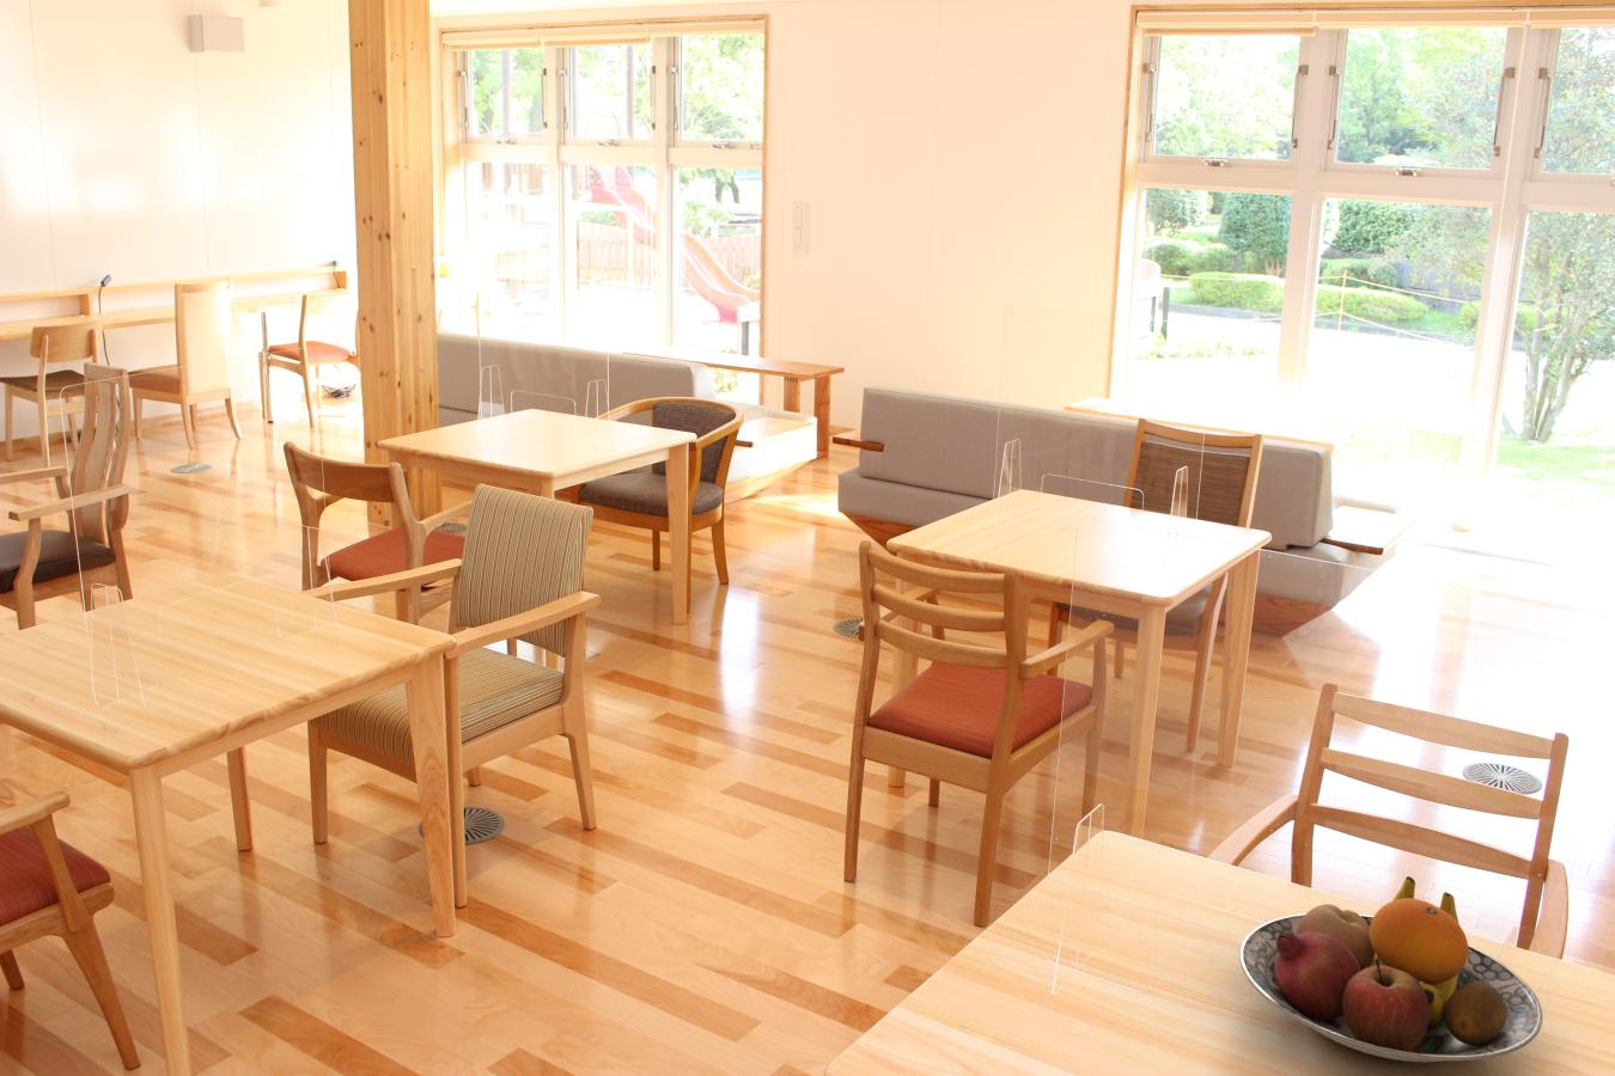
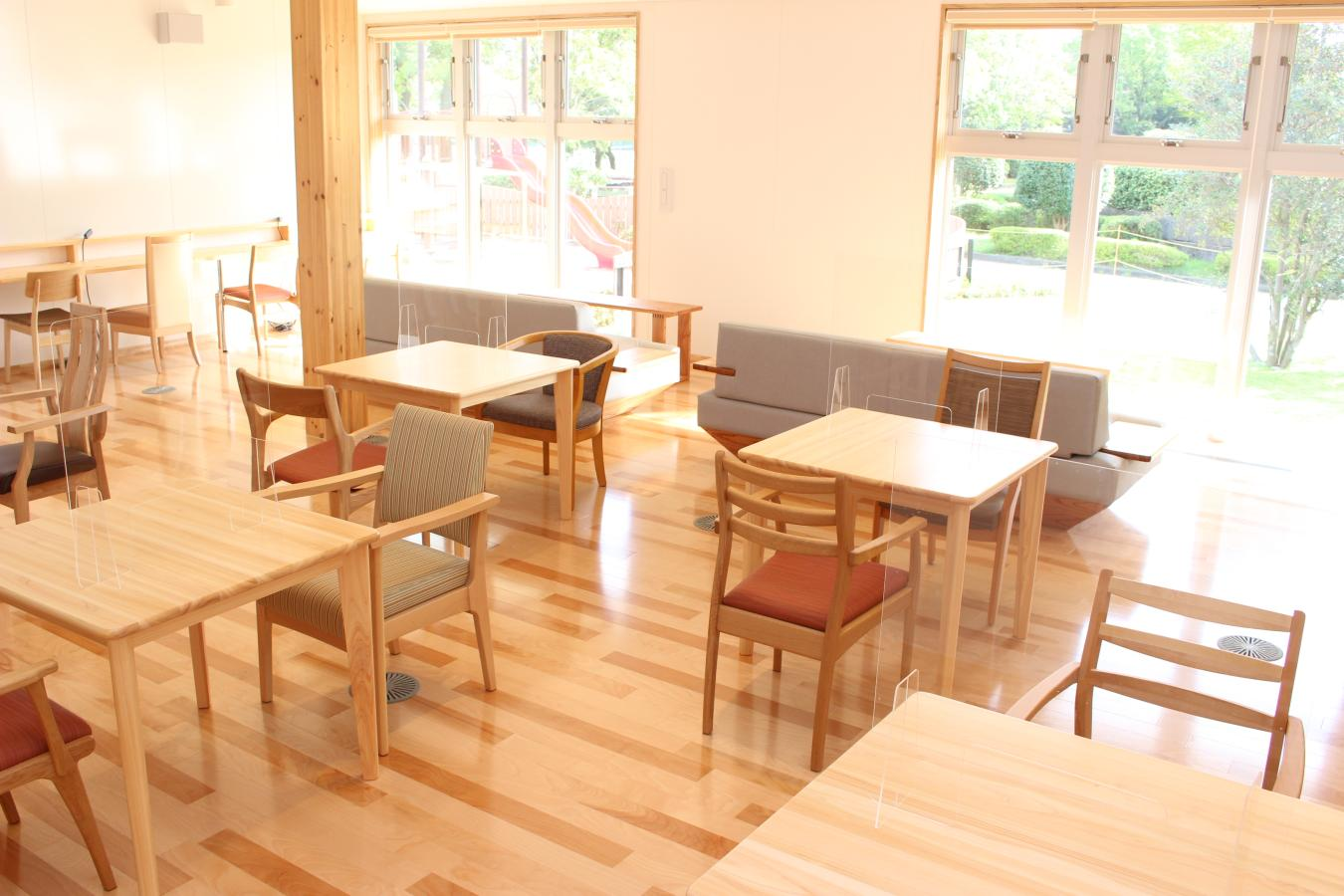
- fruit bowl [1238,875,1543,1063]
